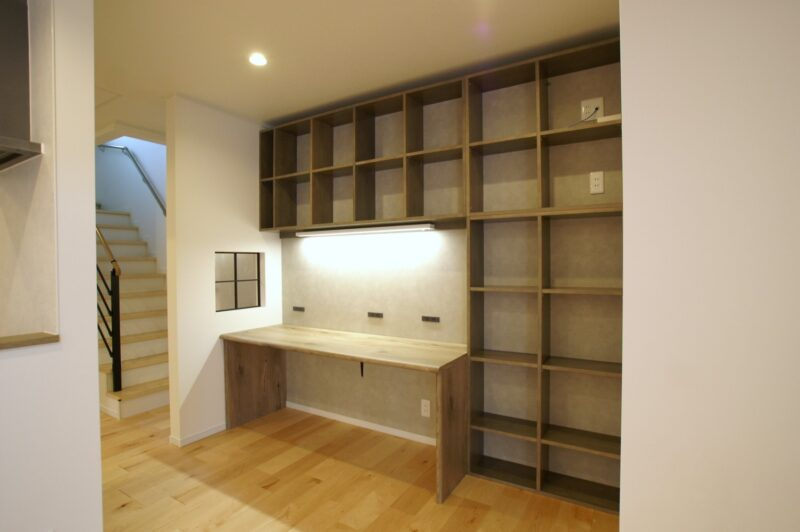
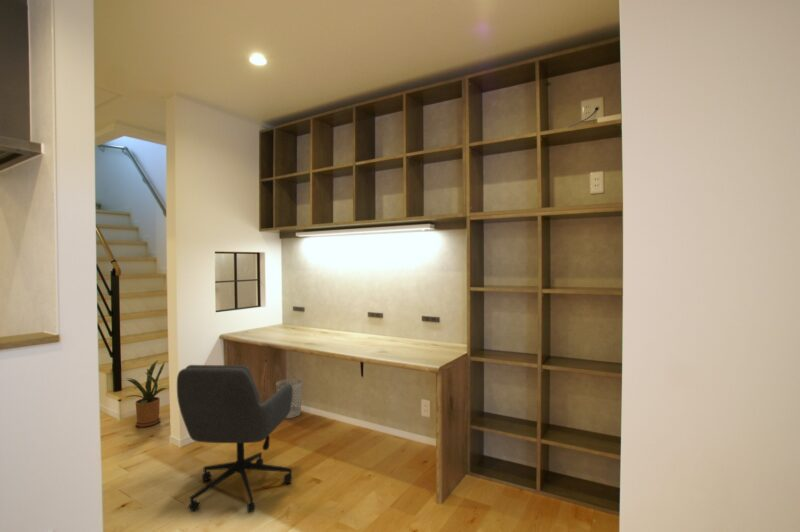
+ house plant [121,359,168,428]
+ office chair [176,364,294,514]
+ wastebasket [275,378,304,419]
